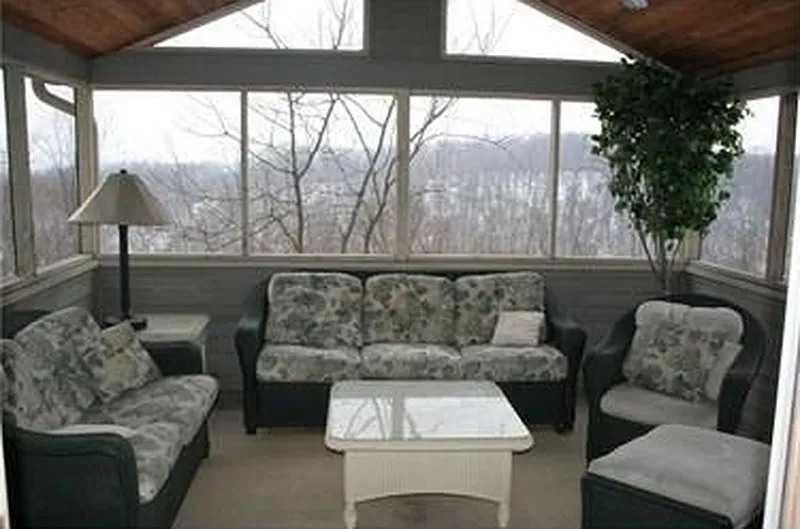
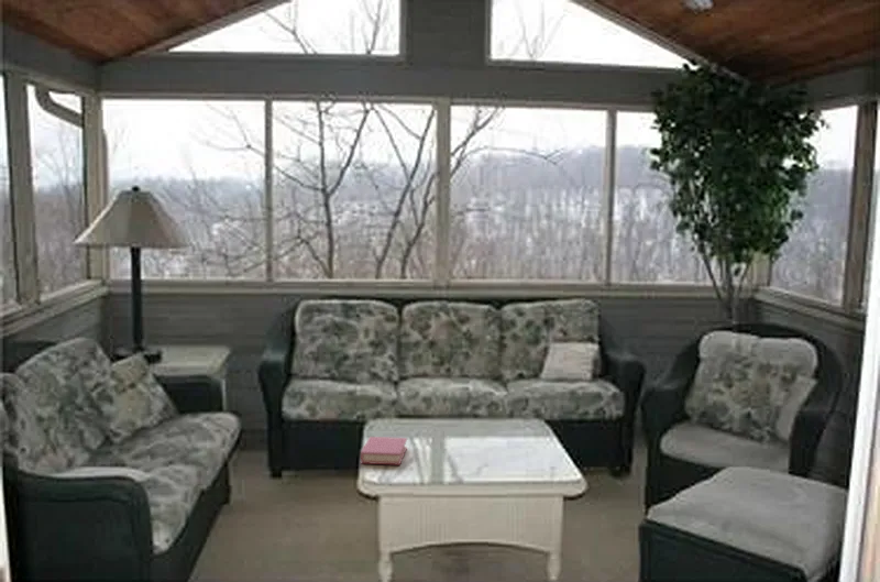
+ book [360,436,408,466]
